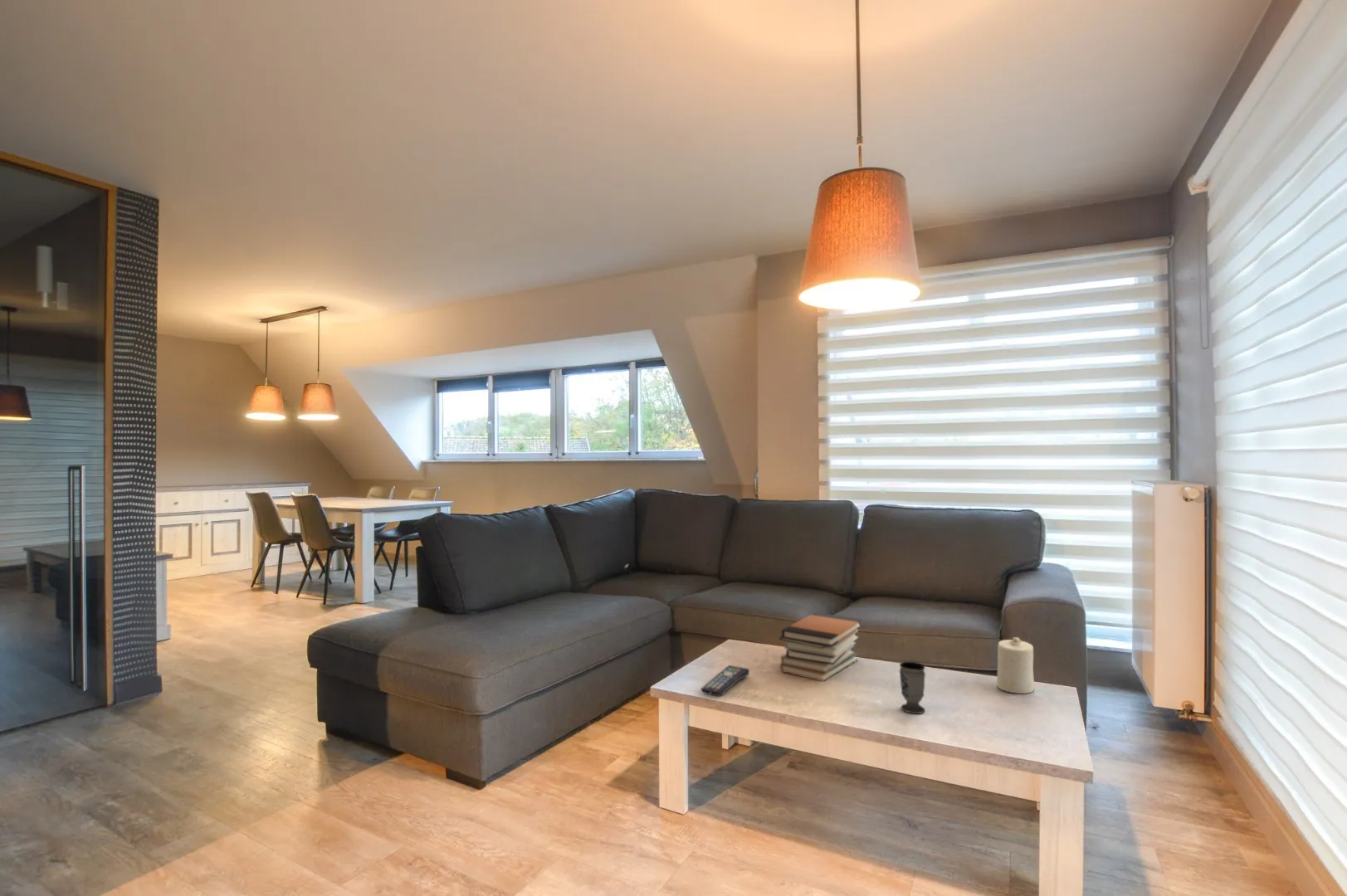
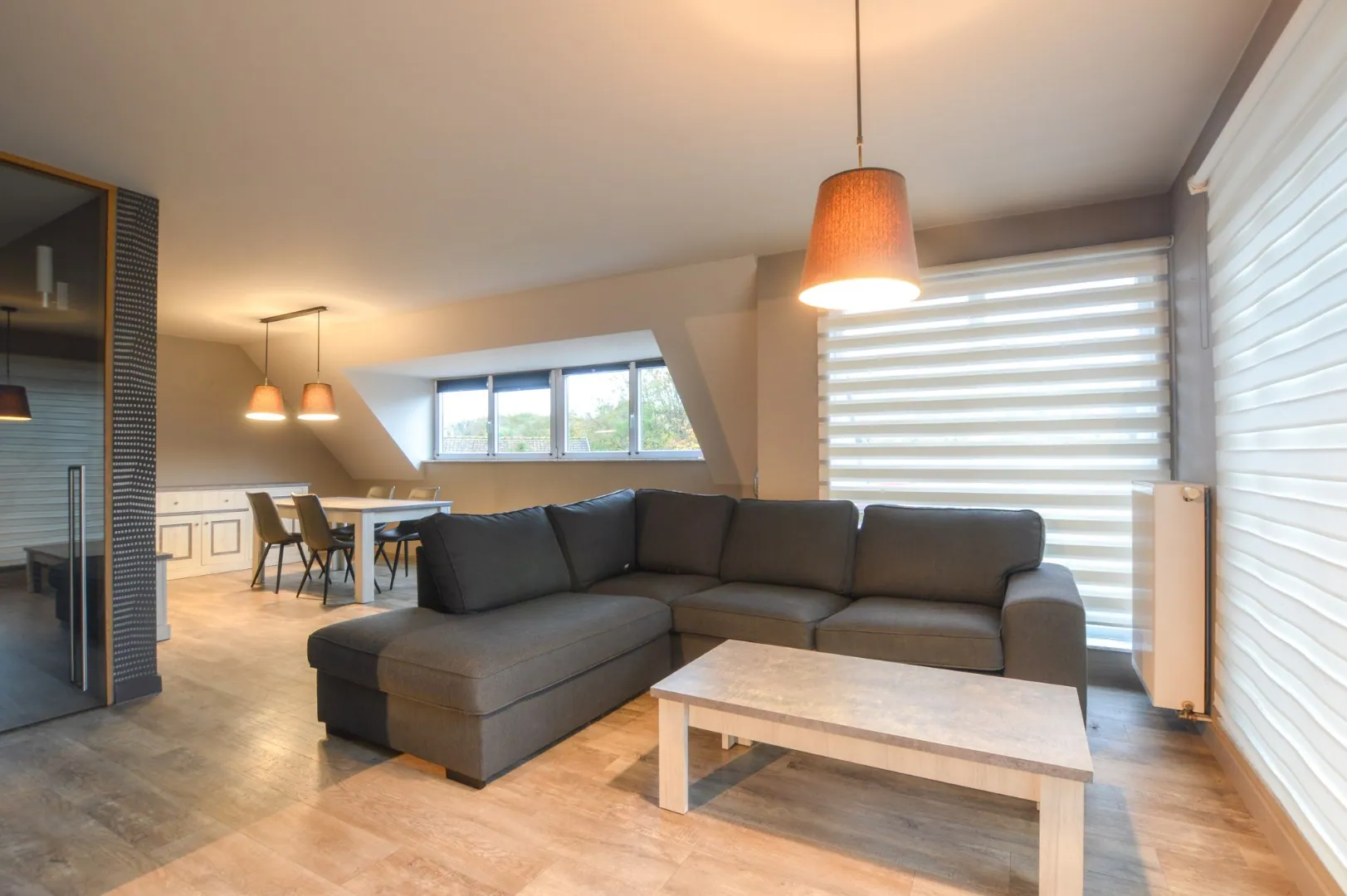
- cup [899,661,926,714]
- remote control [700,665,750,697]
- book stack [778,611,863,683]
- candle [996,636,1035,694]
